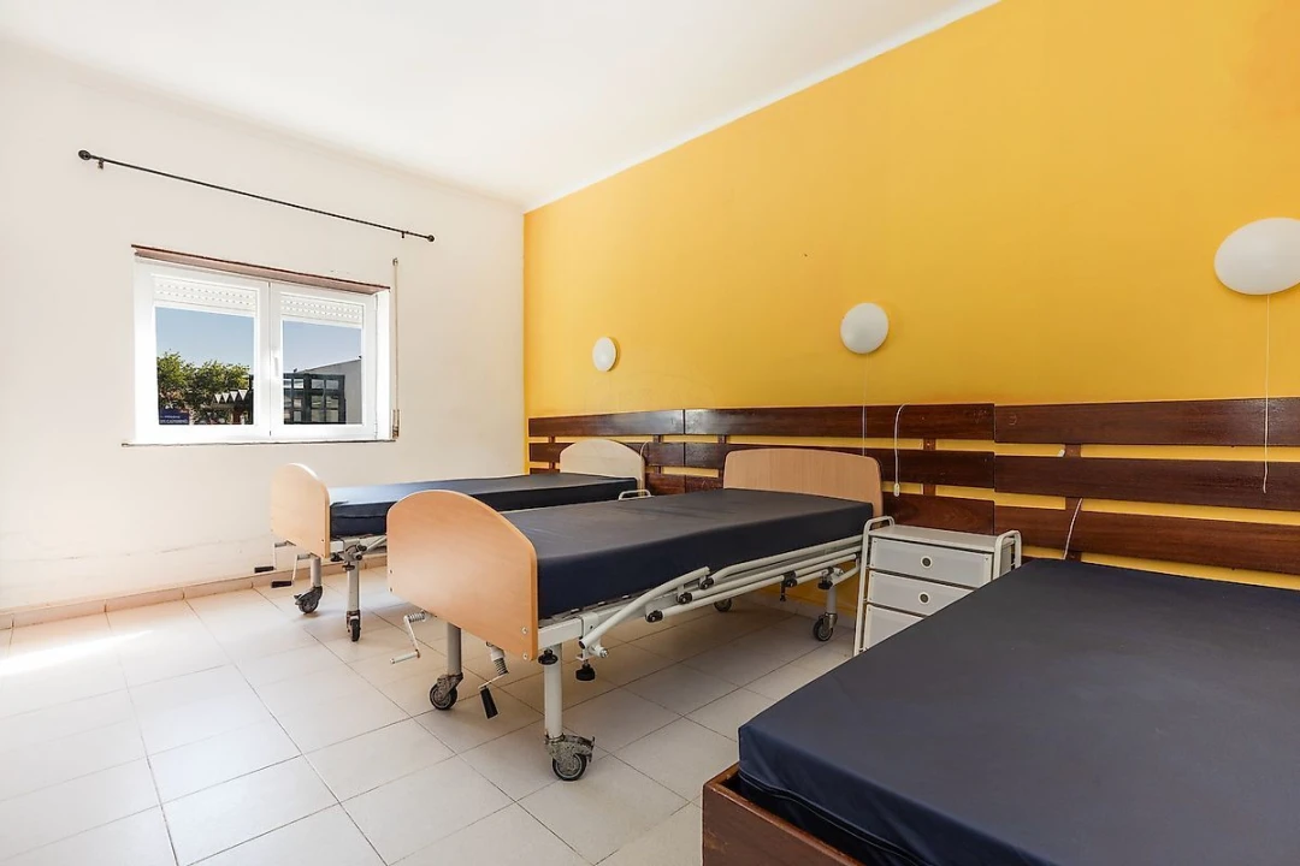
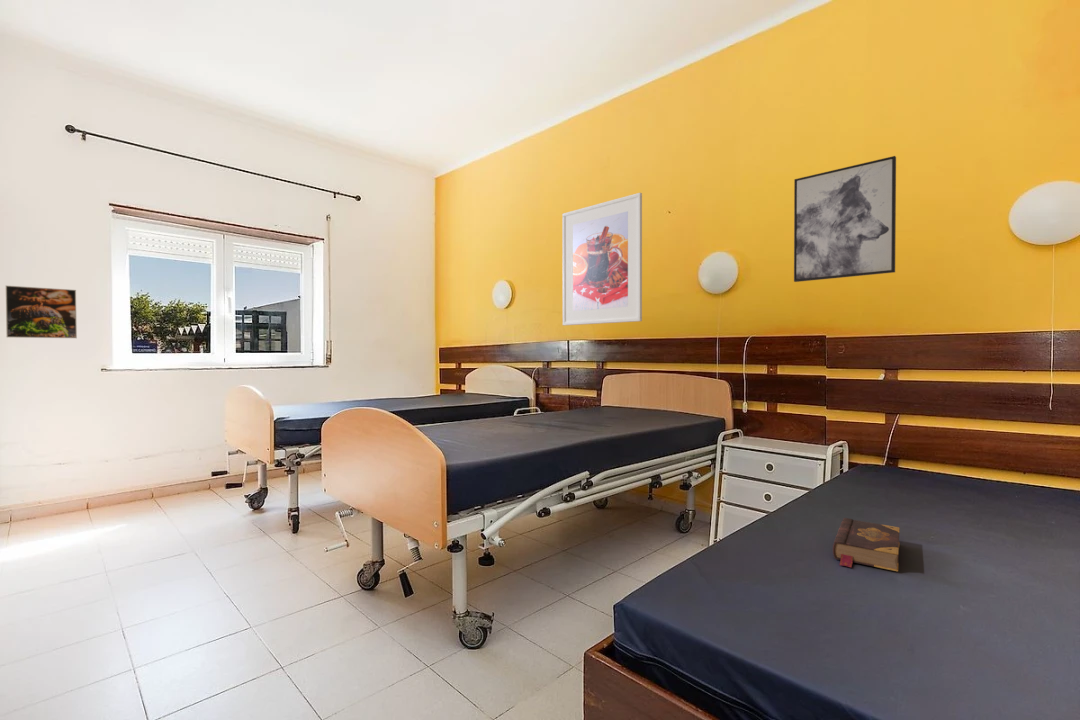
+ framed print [5,285,78,339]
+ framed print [561,192,643,326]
+ wall art [793,155,897,283]
+ book [832,517,901,572]
